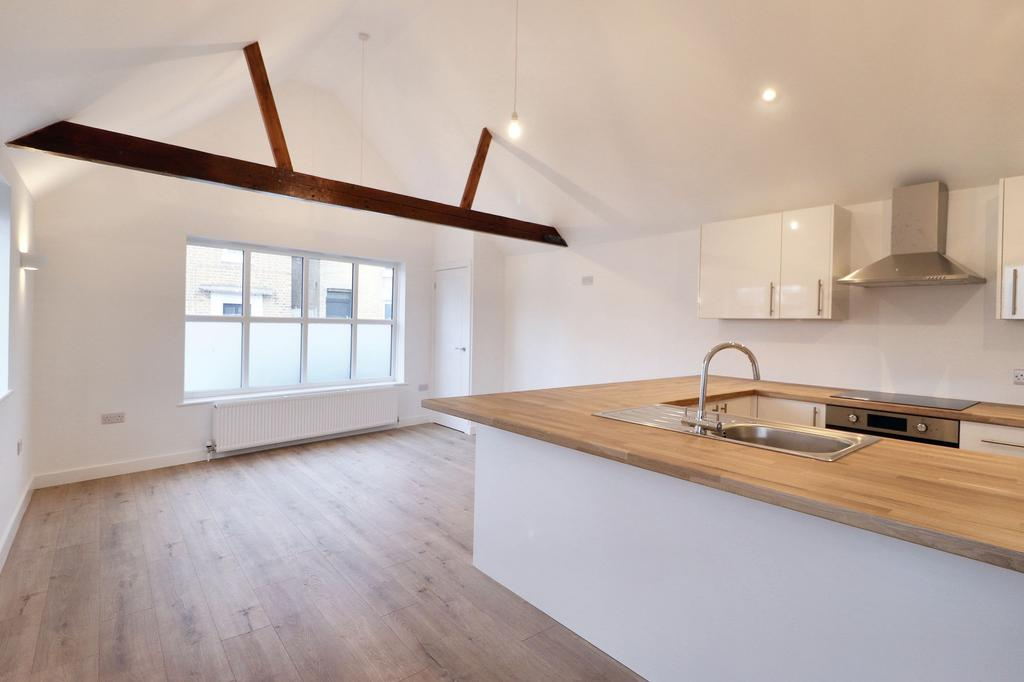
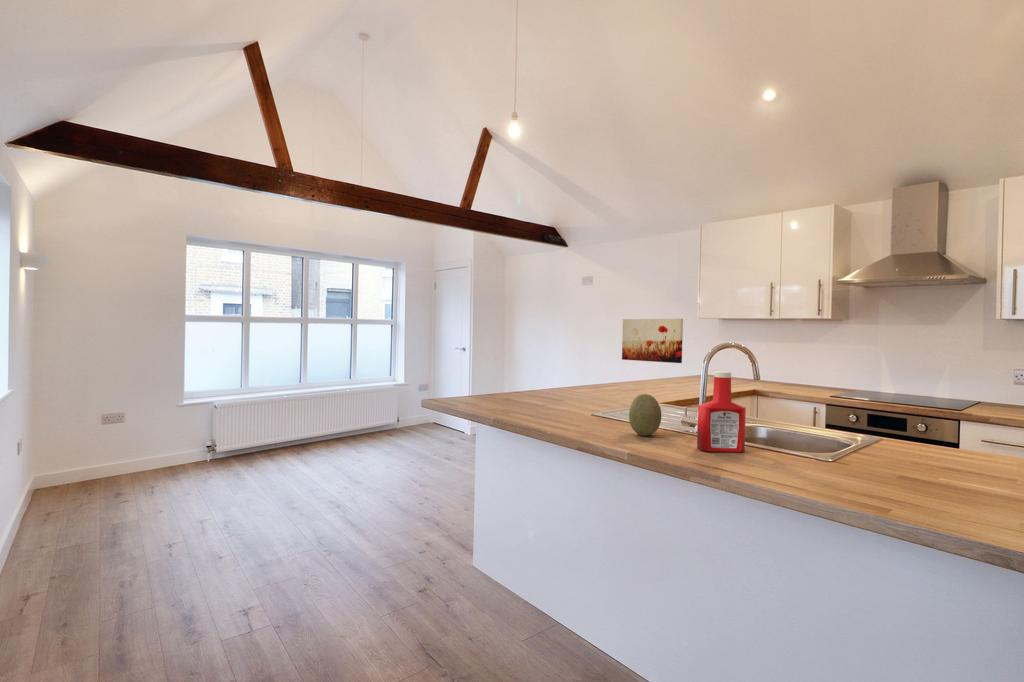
+ fruit [628,393,662,436]
+ wall art [621,318,684,364]
+ soap bottle [696,370,747,453]
